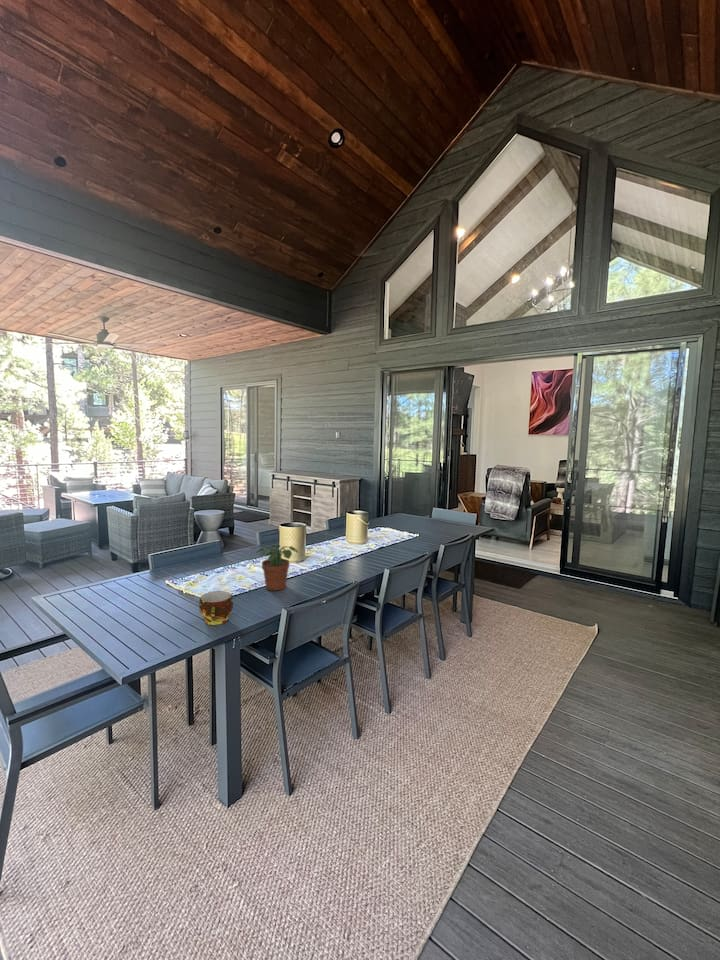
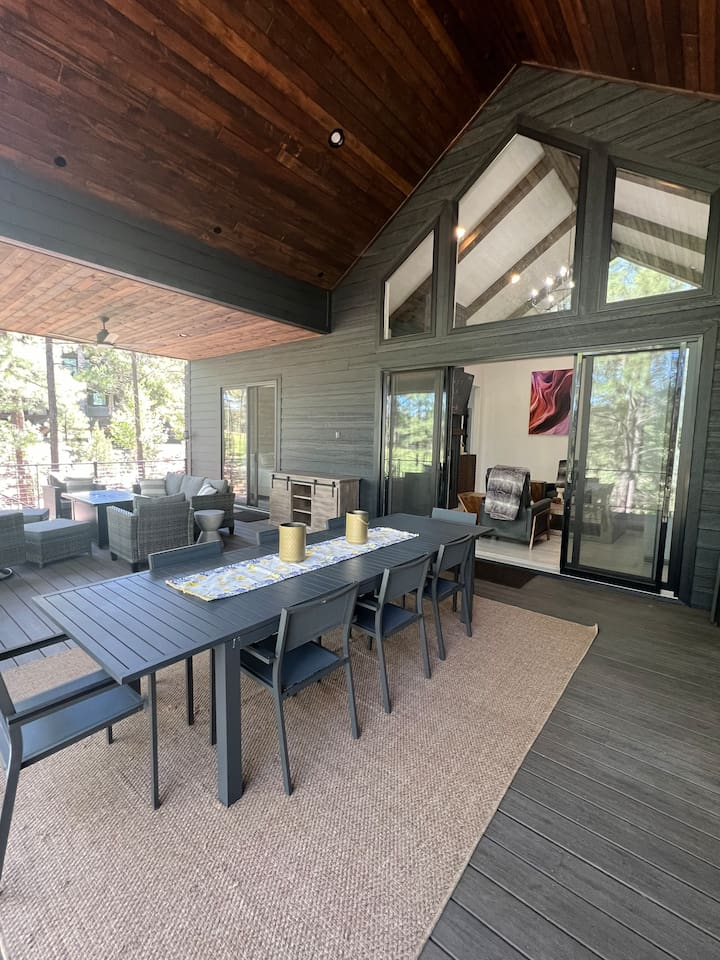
- cup [198,590,234,626]
- potted plant [254,544,299,592]
